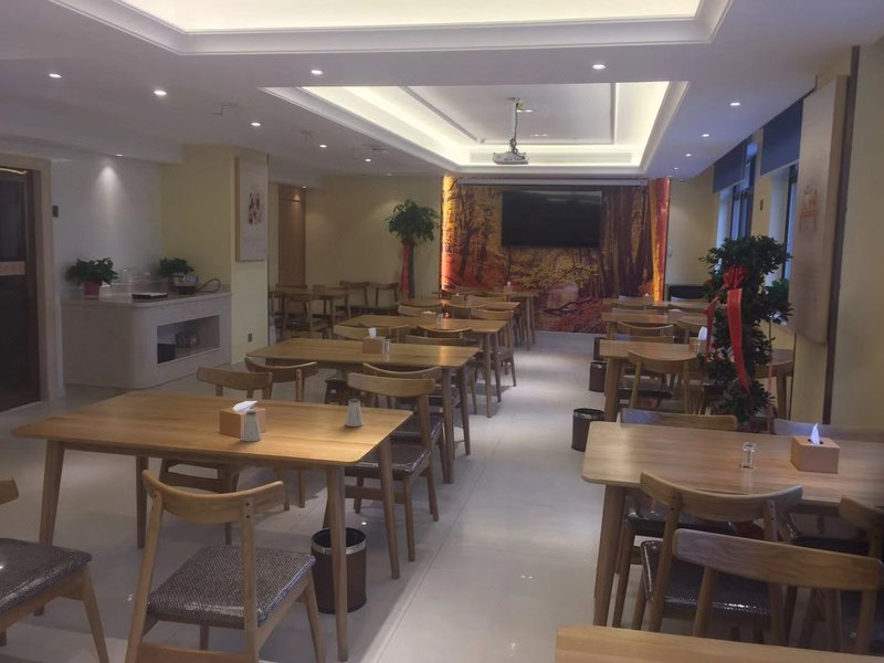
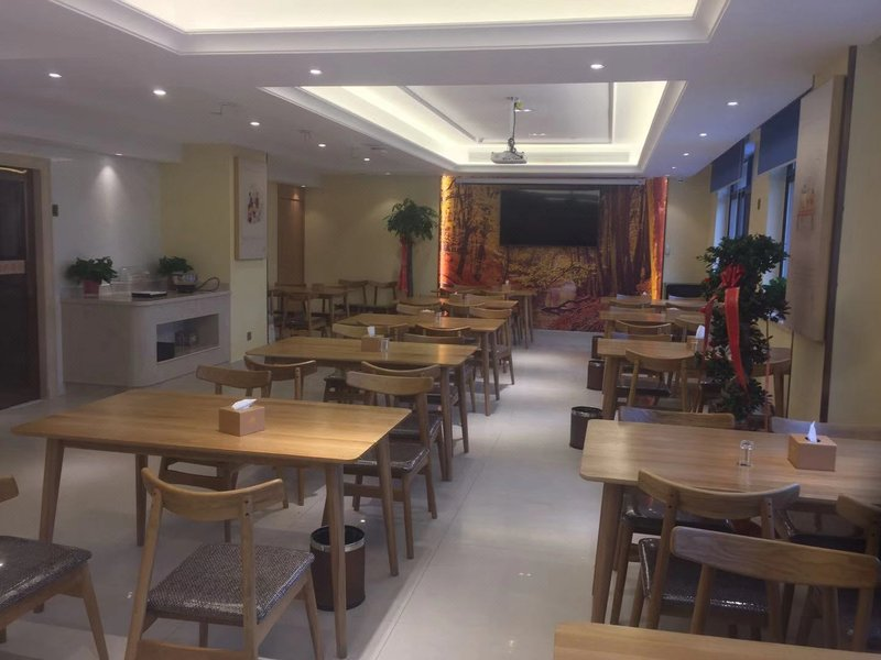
- saltshaker [344,398,365,428]
- saltshaker [240,410,263,442]
